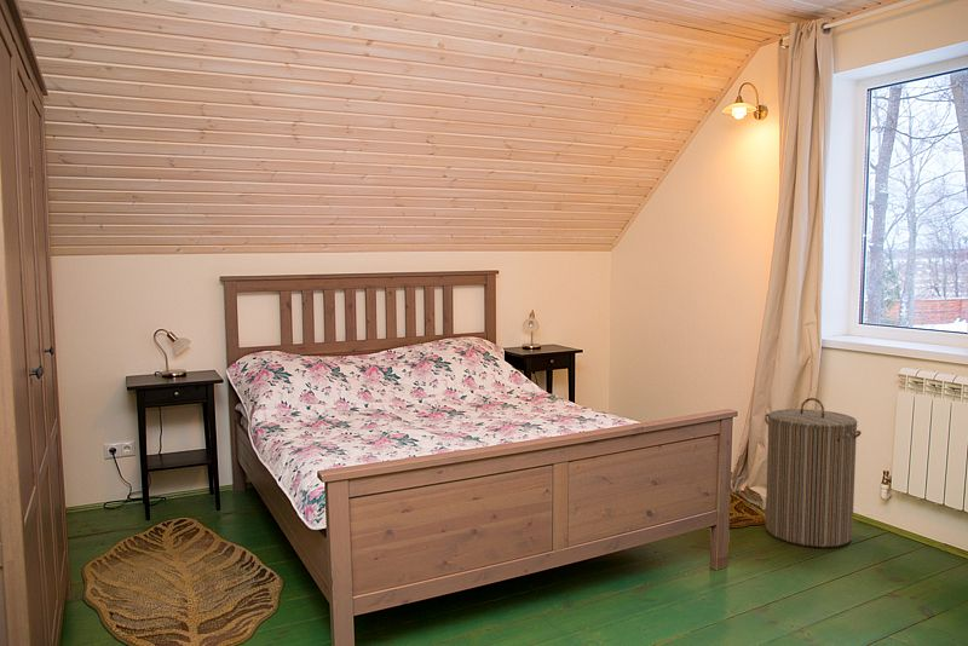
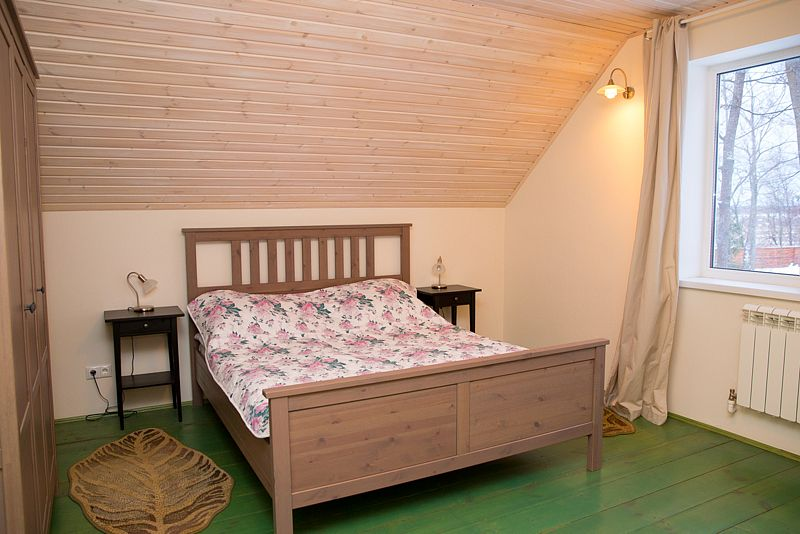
- laundry hamper [764,397,862,548]
